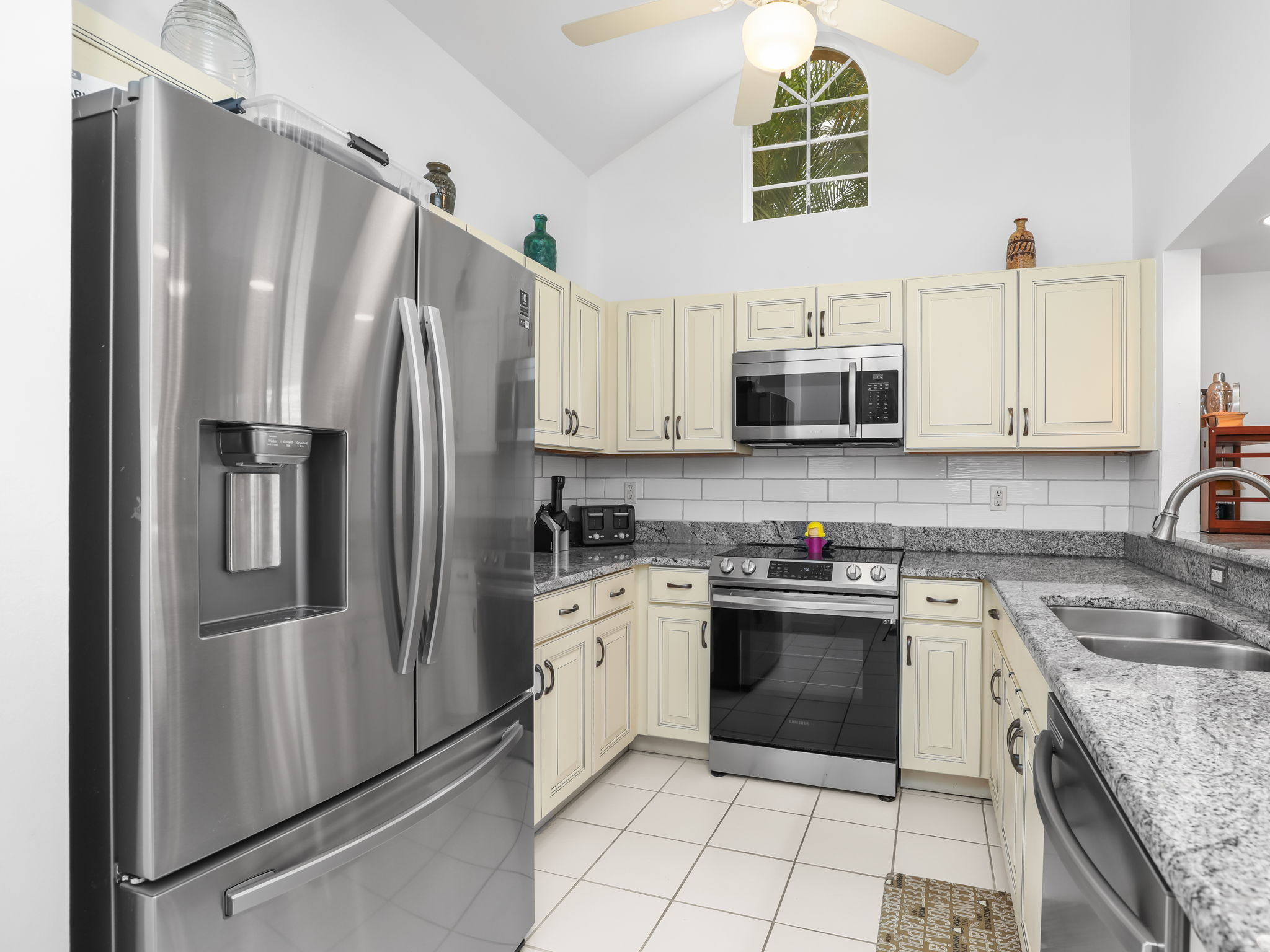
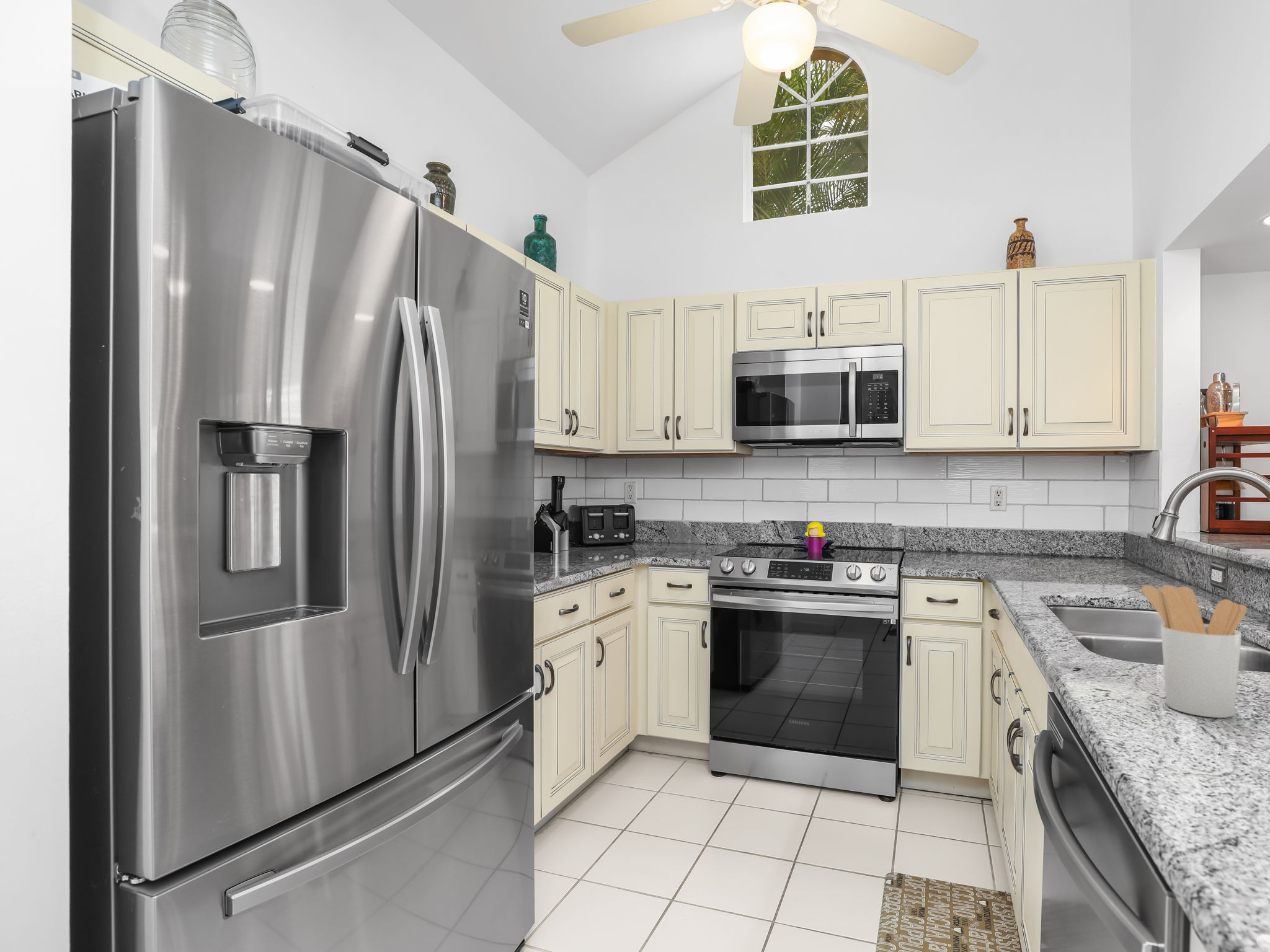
+ utensil holder [1141,584,1248,718]
